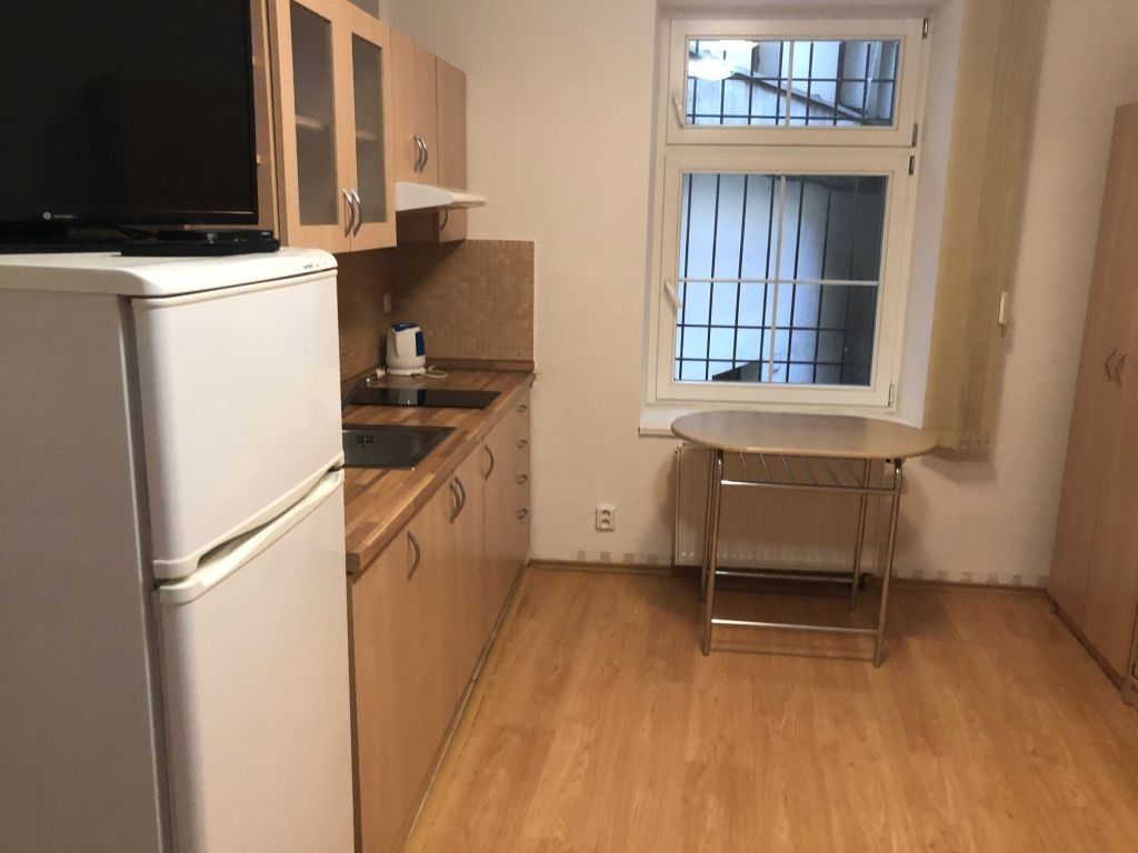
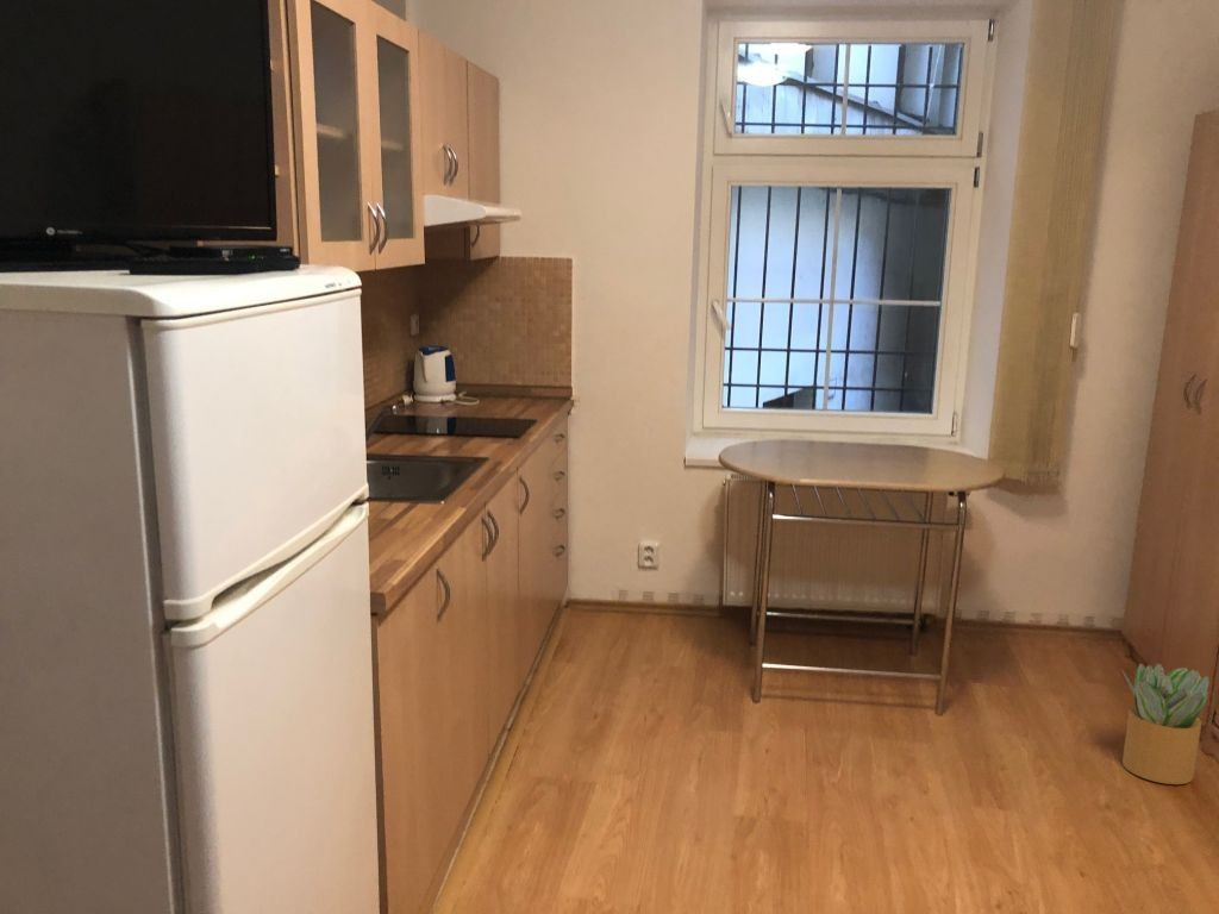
+ potted plant [1120,662,1209,785]
